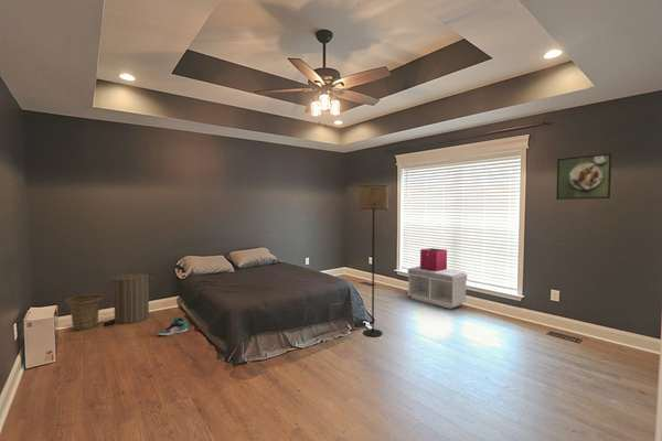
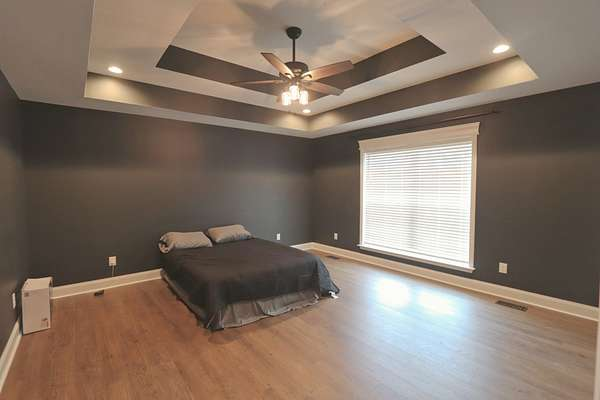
- floor lamp [359,184,389,337]
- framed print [555,152,612,201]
- laundry hamper [108,269,153,325]
- sneaker [157,315,189,337]
- storage bin [419,247,448,271]
- bench [407,266,468,310]
- basket [64,293,105,332]
